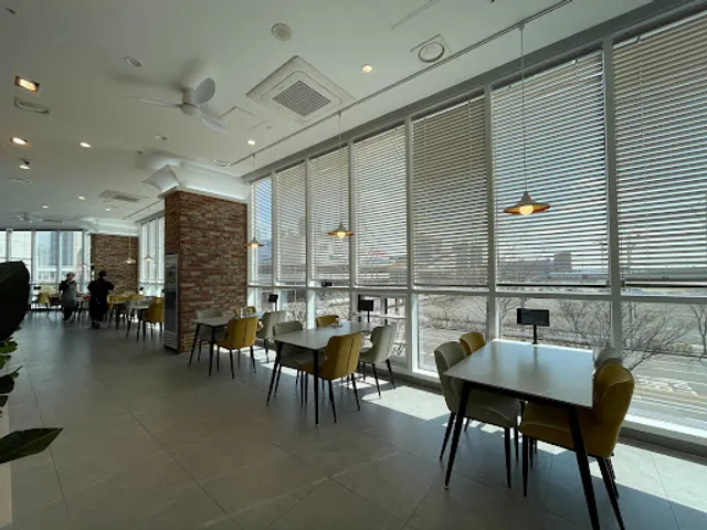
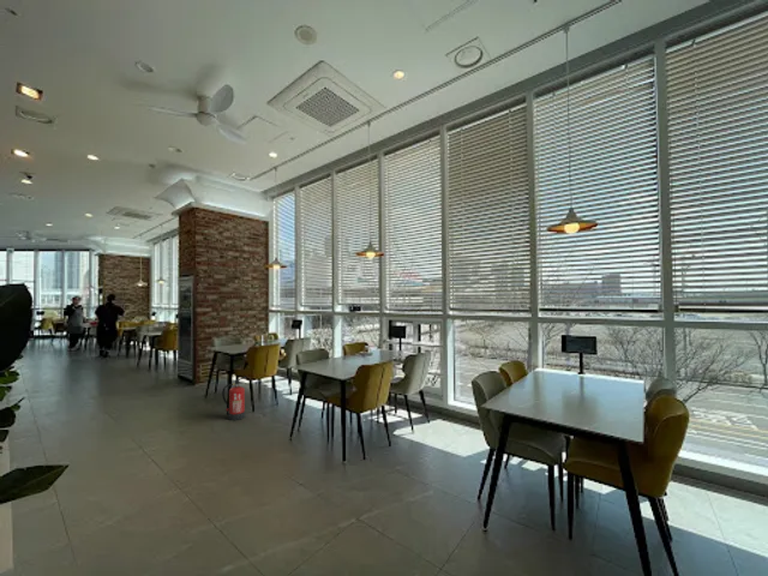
+ fire extinguisher [221,376,248,421]
